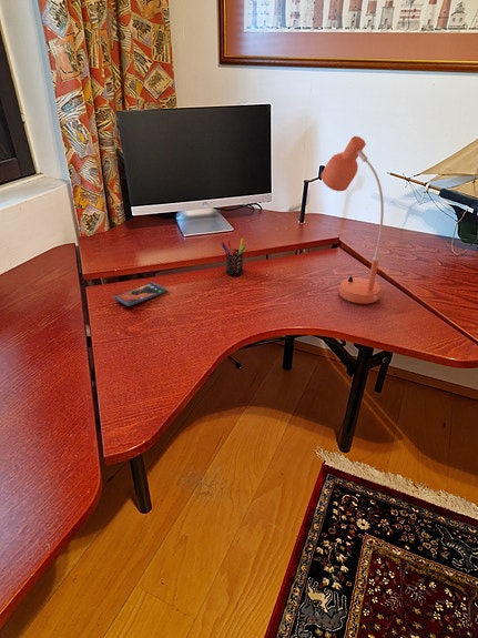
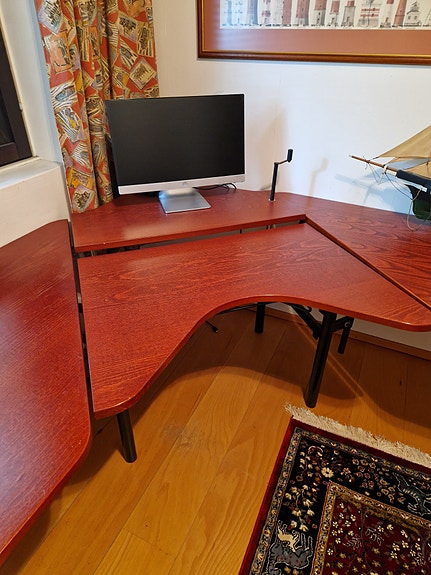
- smartphone [113,282,169,307]
- desk lamp [319,135,385,304]
- pen holder [220,237,247,276]
